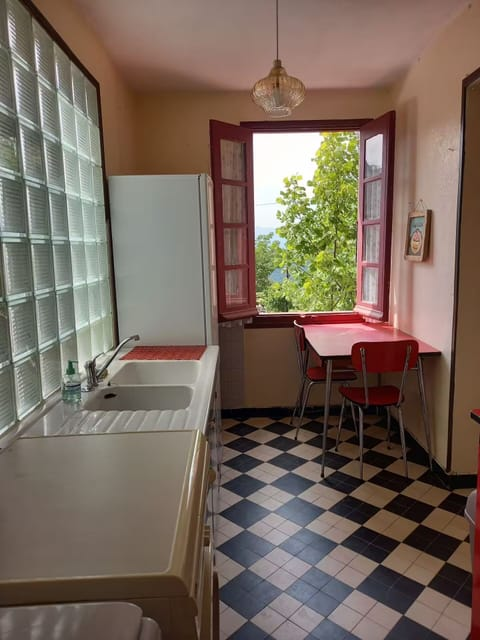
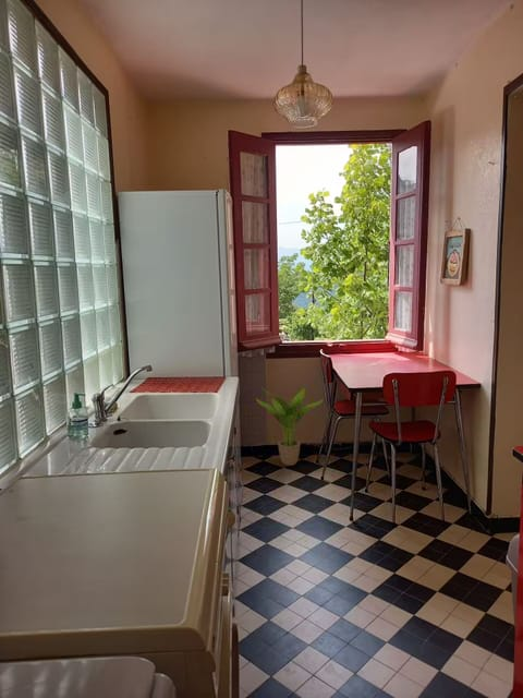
+ potted plant [255,386,324,467]
